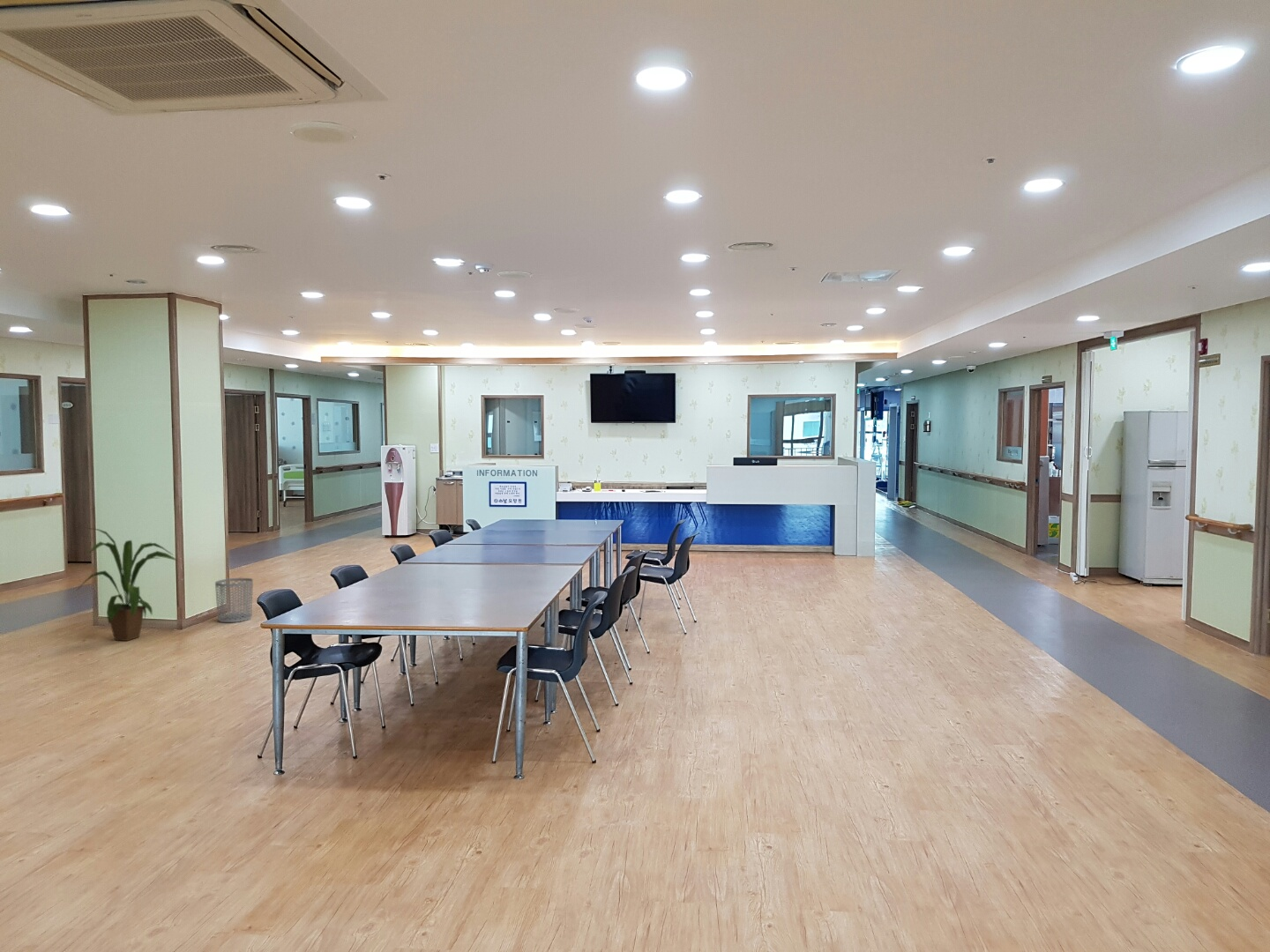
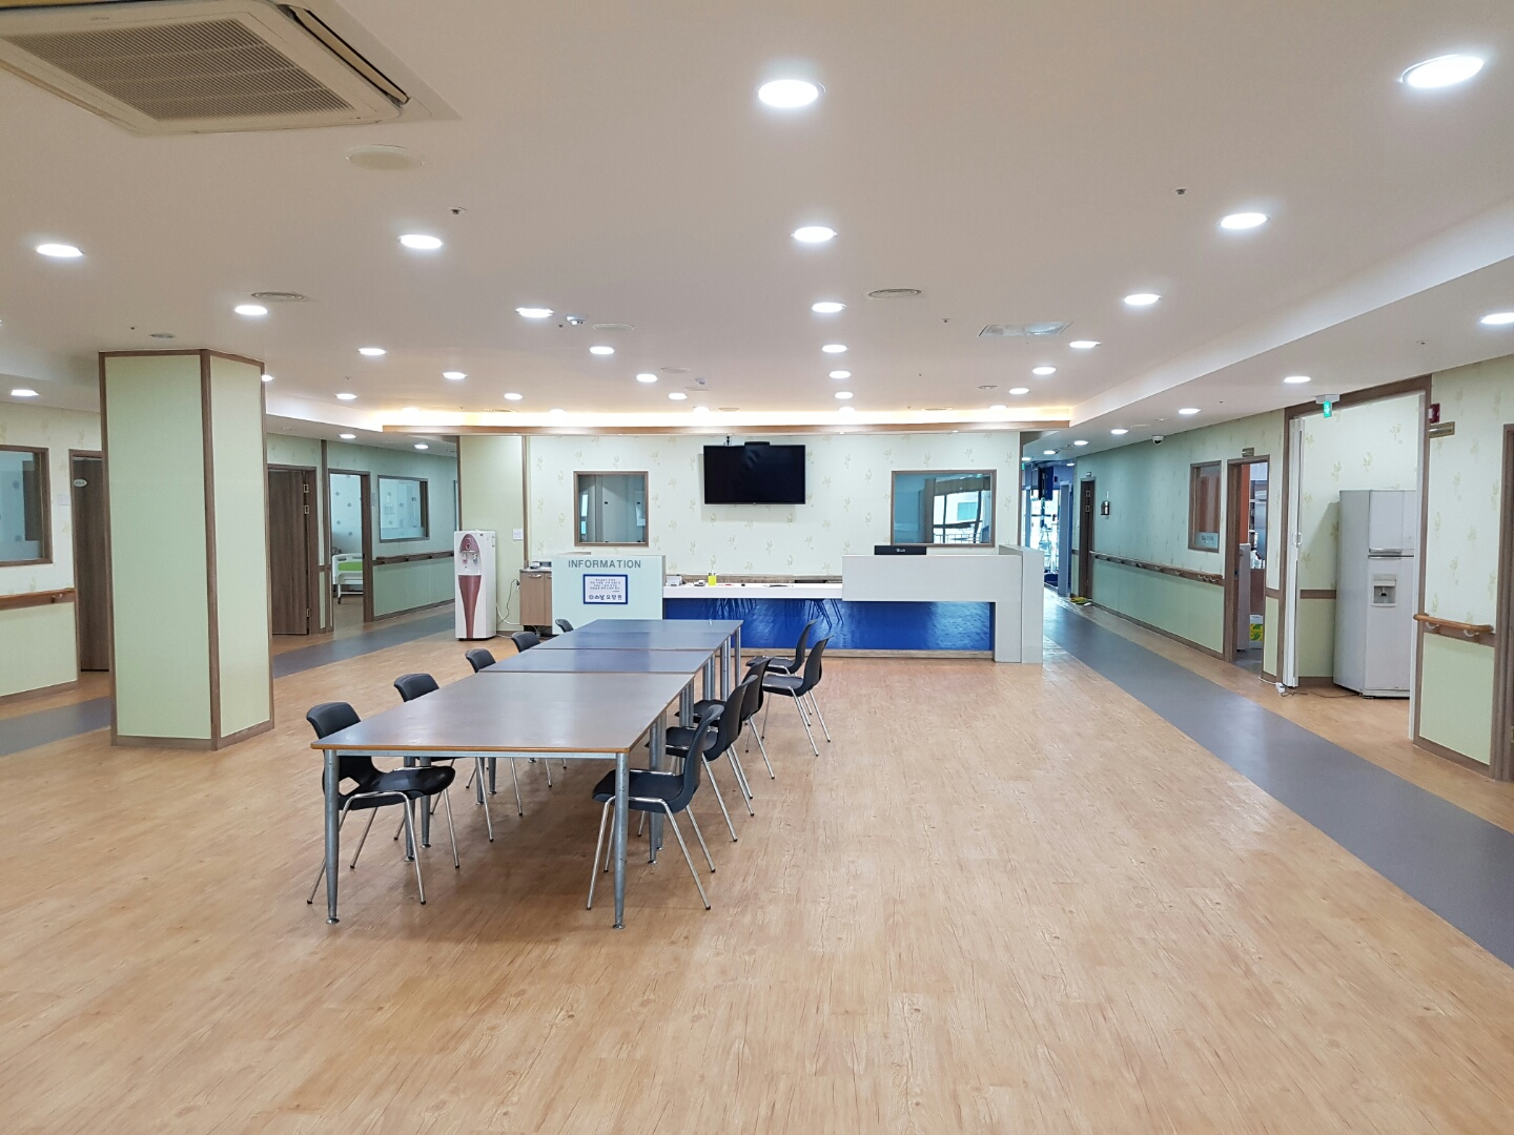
- house plant [76,527,178,642]
- waste bin [214,577,254,623]
